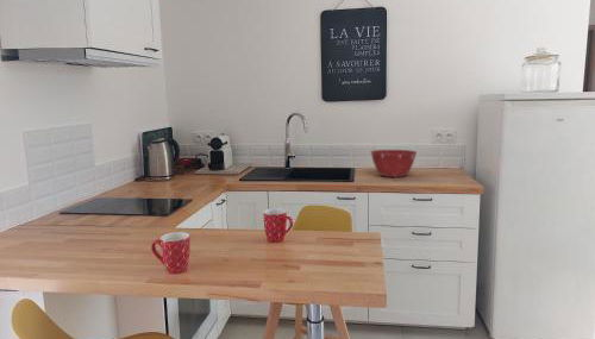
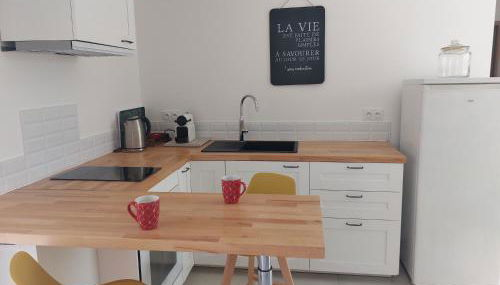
- mixing bowl [369,149,418,178]
